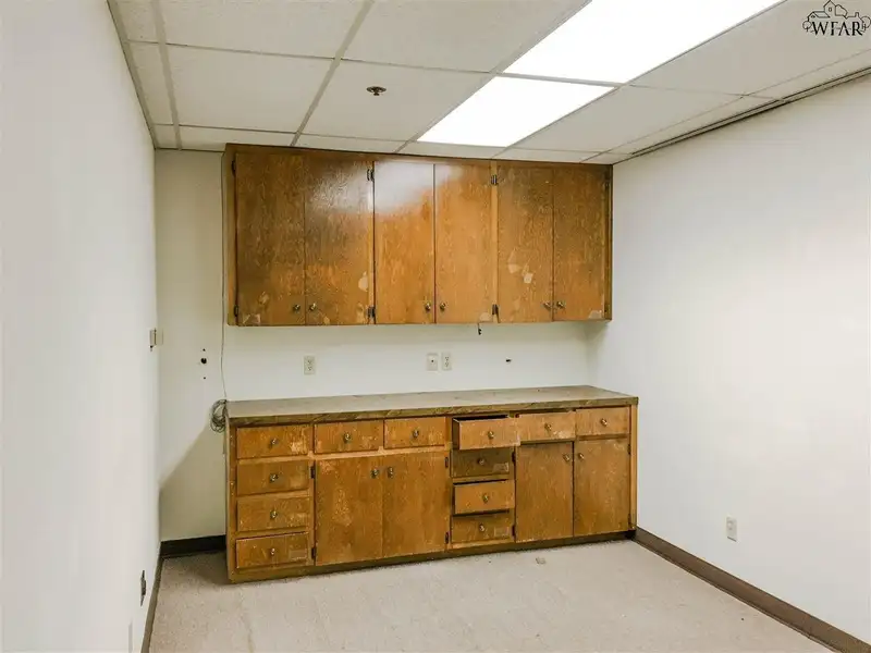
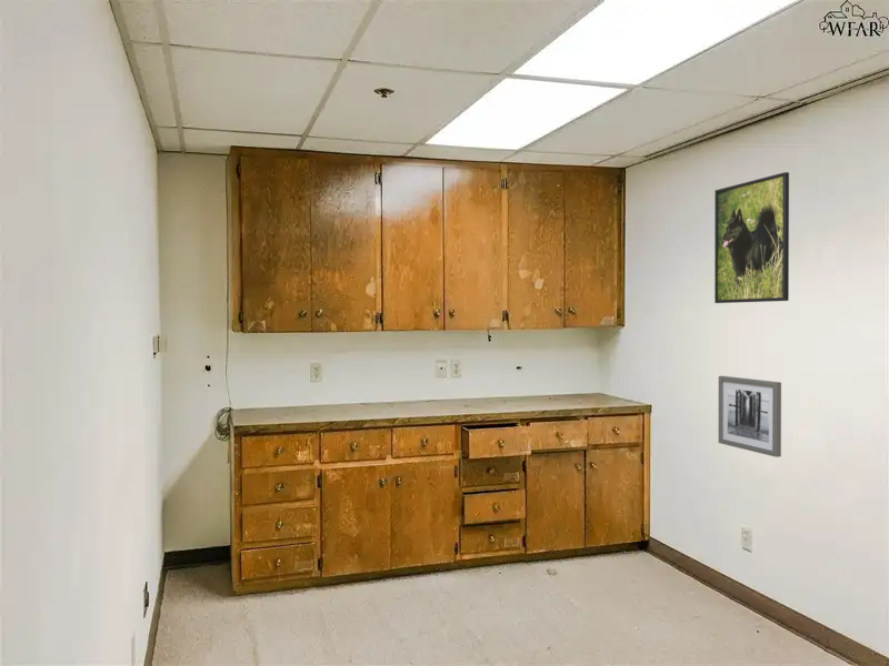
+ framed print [713,171,790,304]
+ wall art [718,375,782,458]
